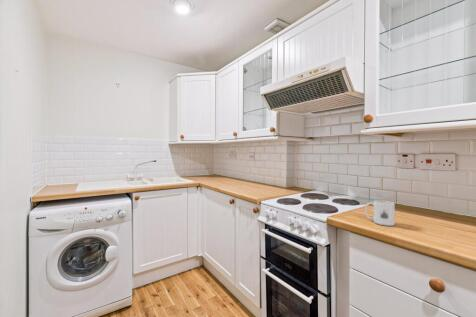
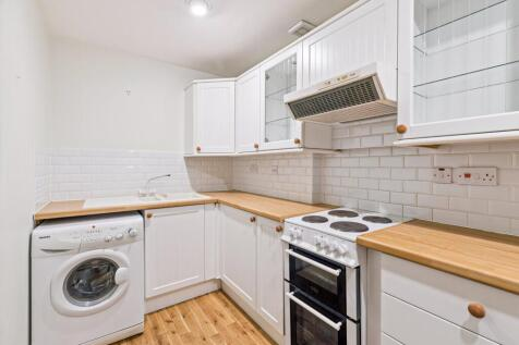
- mug [364,200,396,227]
